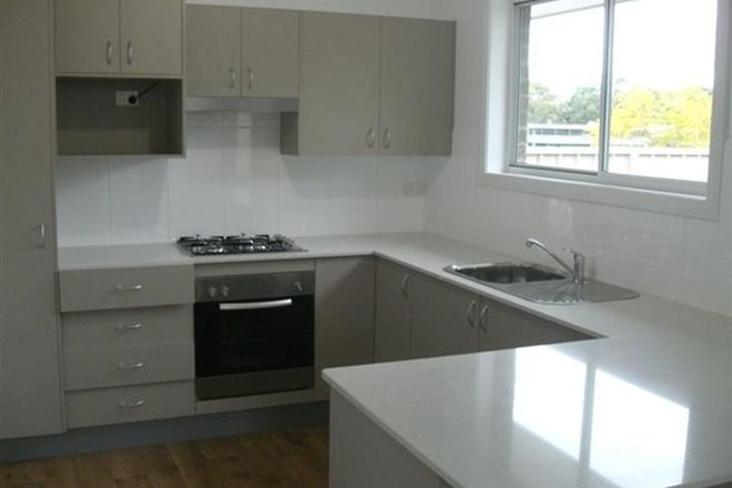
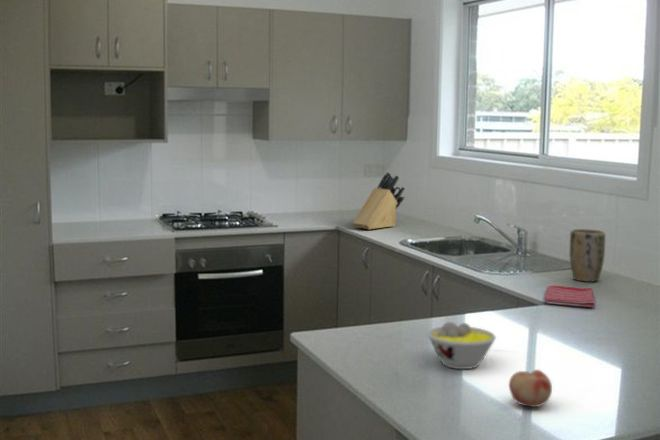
+ dish towel [544,285,596,308]
+ fruit [508,369,553,408]
+ bowl [426,321,497,370]
+ knife block [352,171,406,231]
+ plant pot [569,228,606,283]
